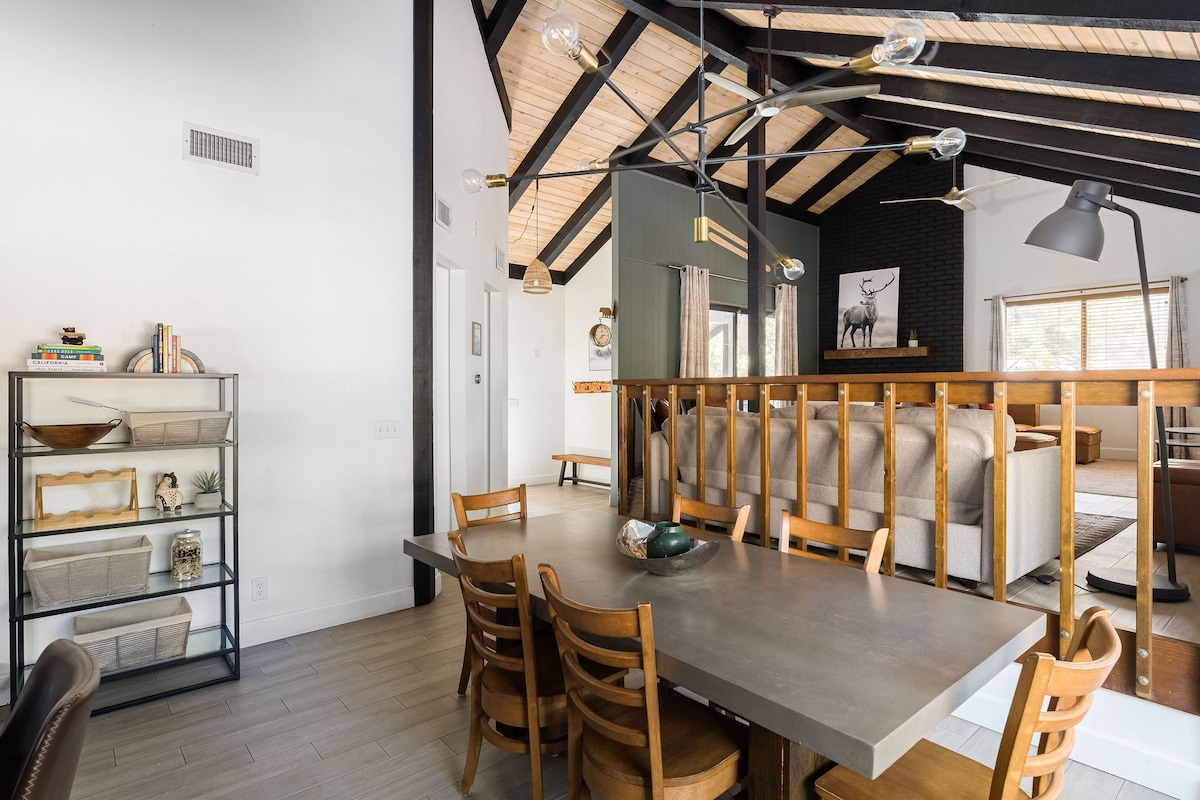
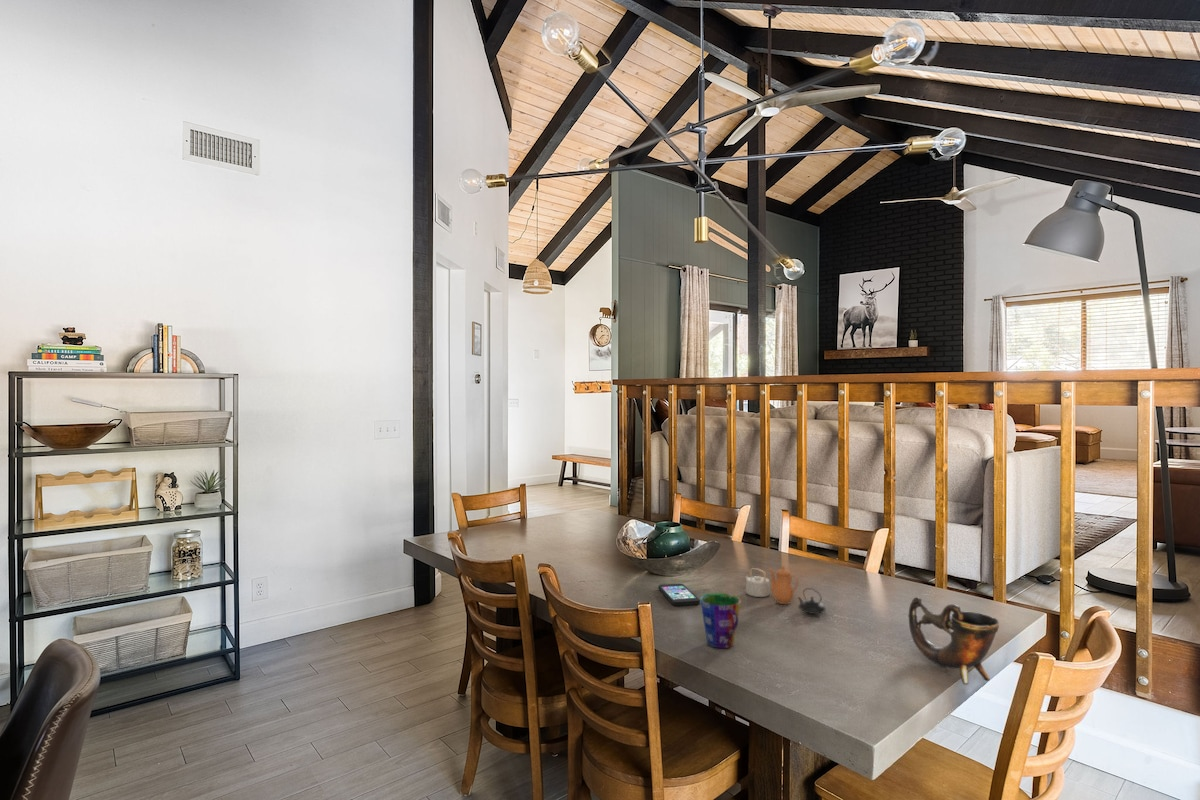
+ smartphone [657,583,701,607]
+ cup [907,596,1000,685]
+ cup [699,592,742,649]
+ teapot [744,565,827,615]
